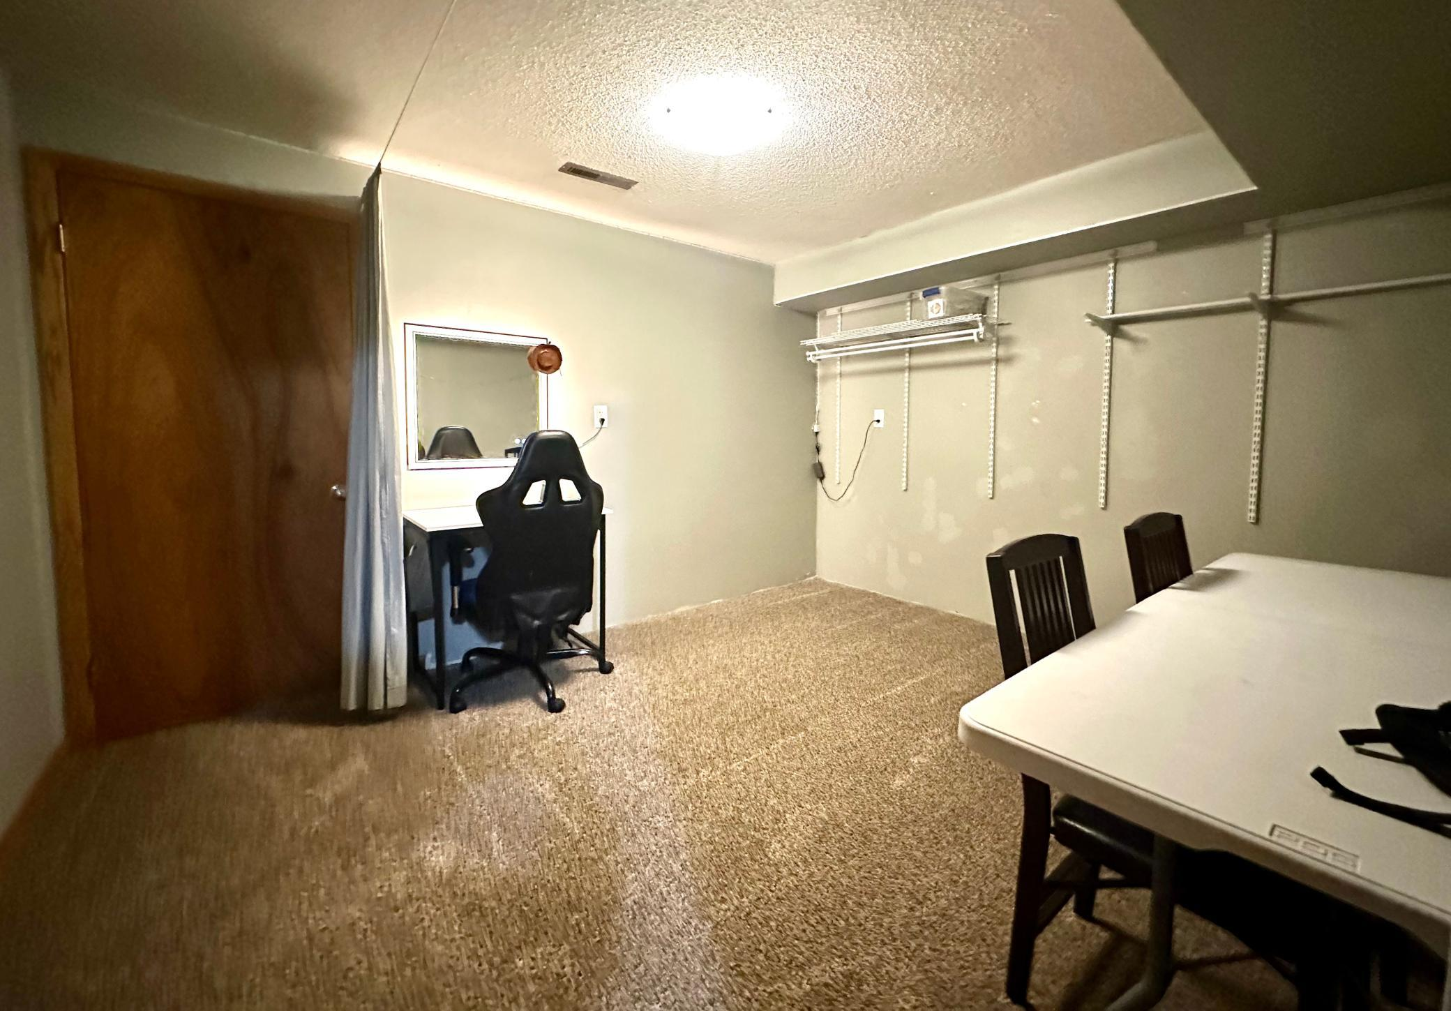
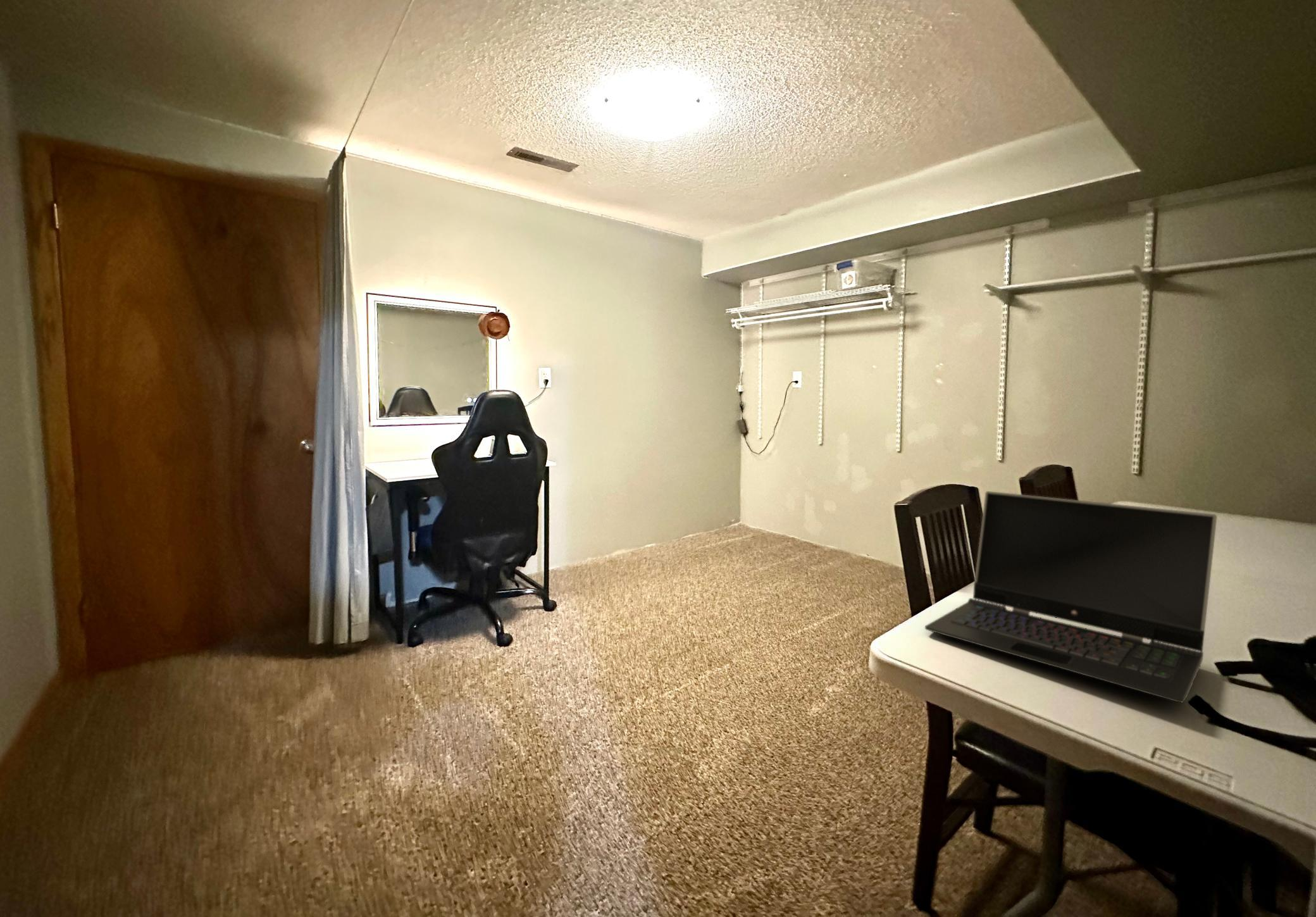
+ laptop computer [924,490,1218,704]
